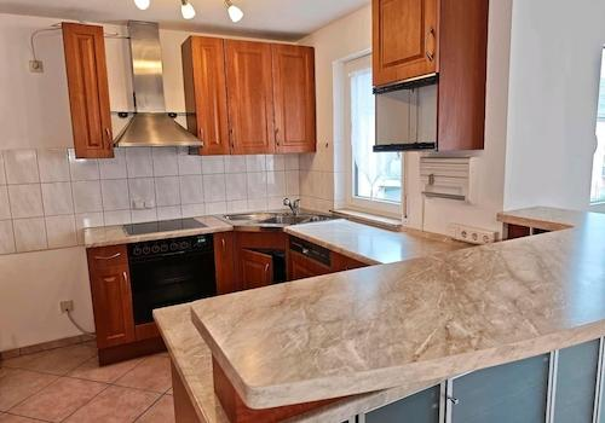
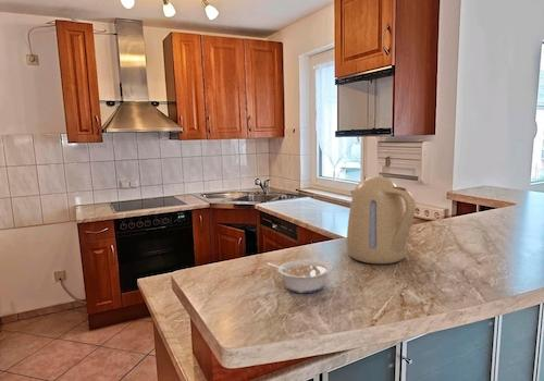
+ kettle [346,175,417,265]
+ legume [265,258,333,294]
